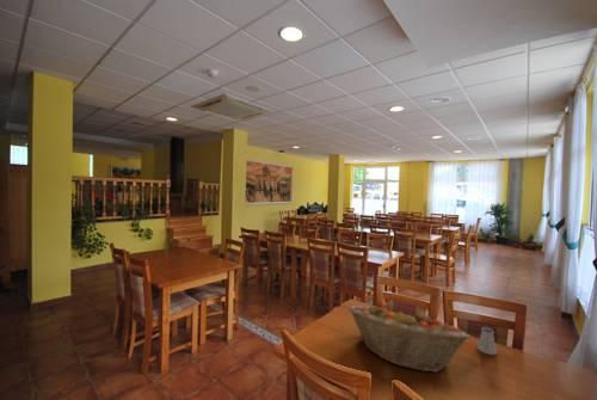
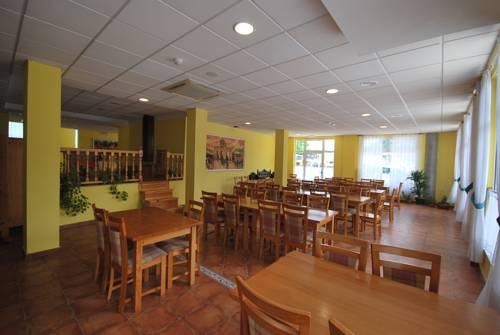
- fruit basket [347,304,470,374]
- saltshaker [476,326,498,356]
